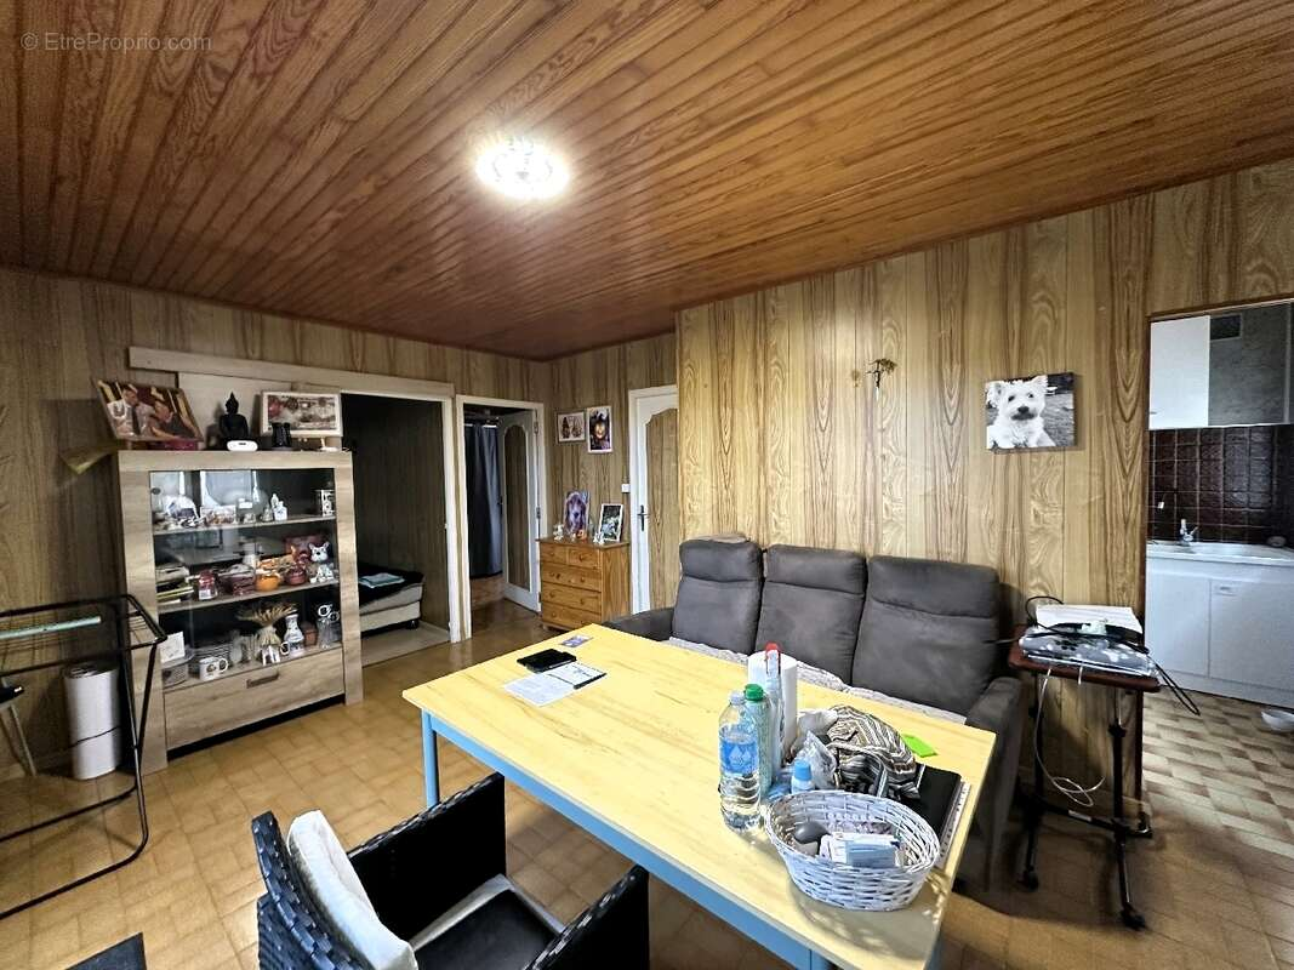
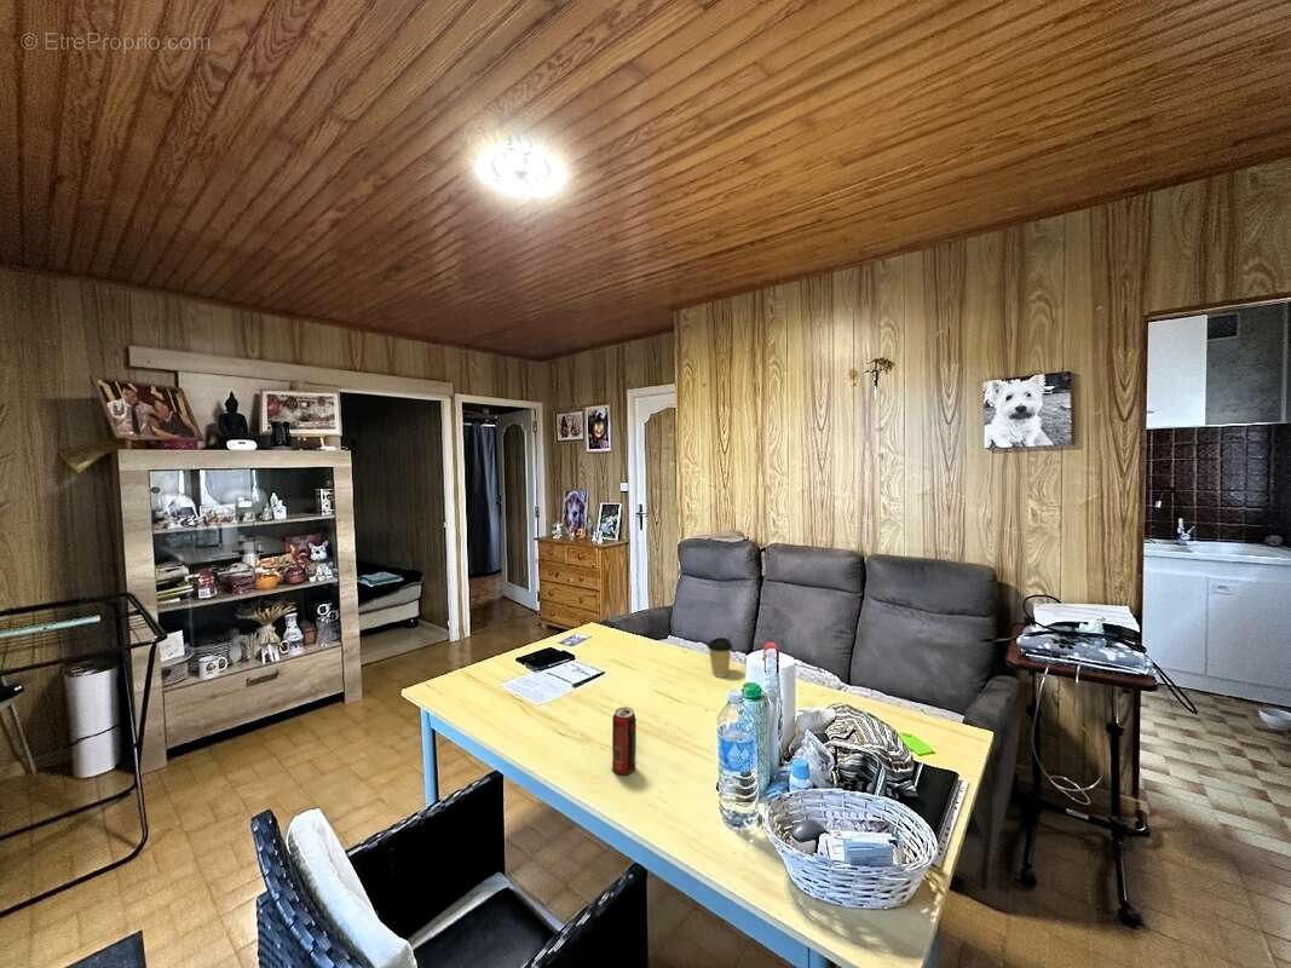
+ coffee cup [707,636,734,679]
+ beverage can [610,705,638,776]
